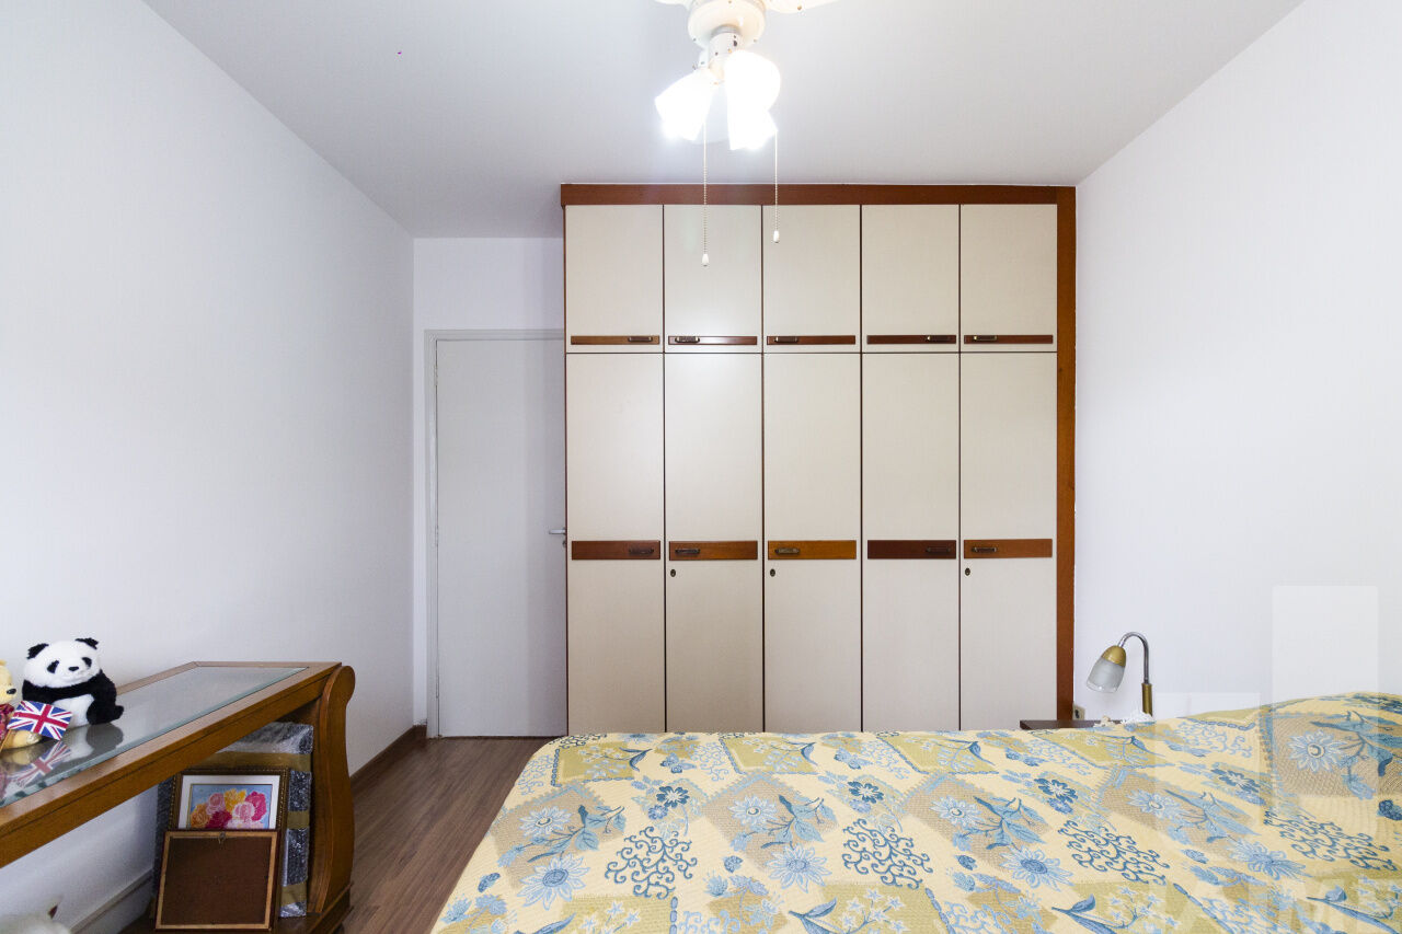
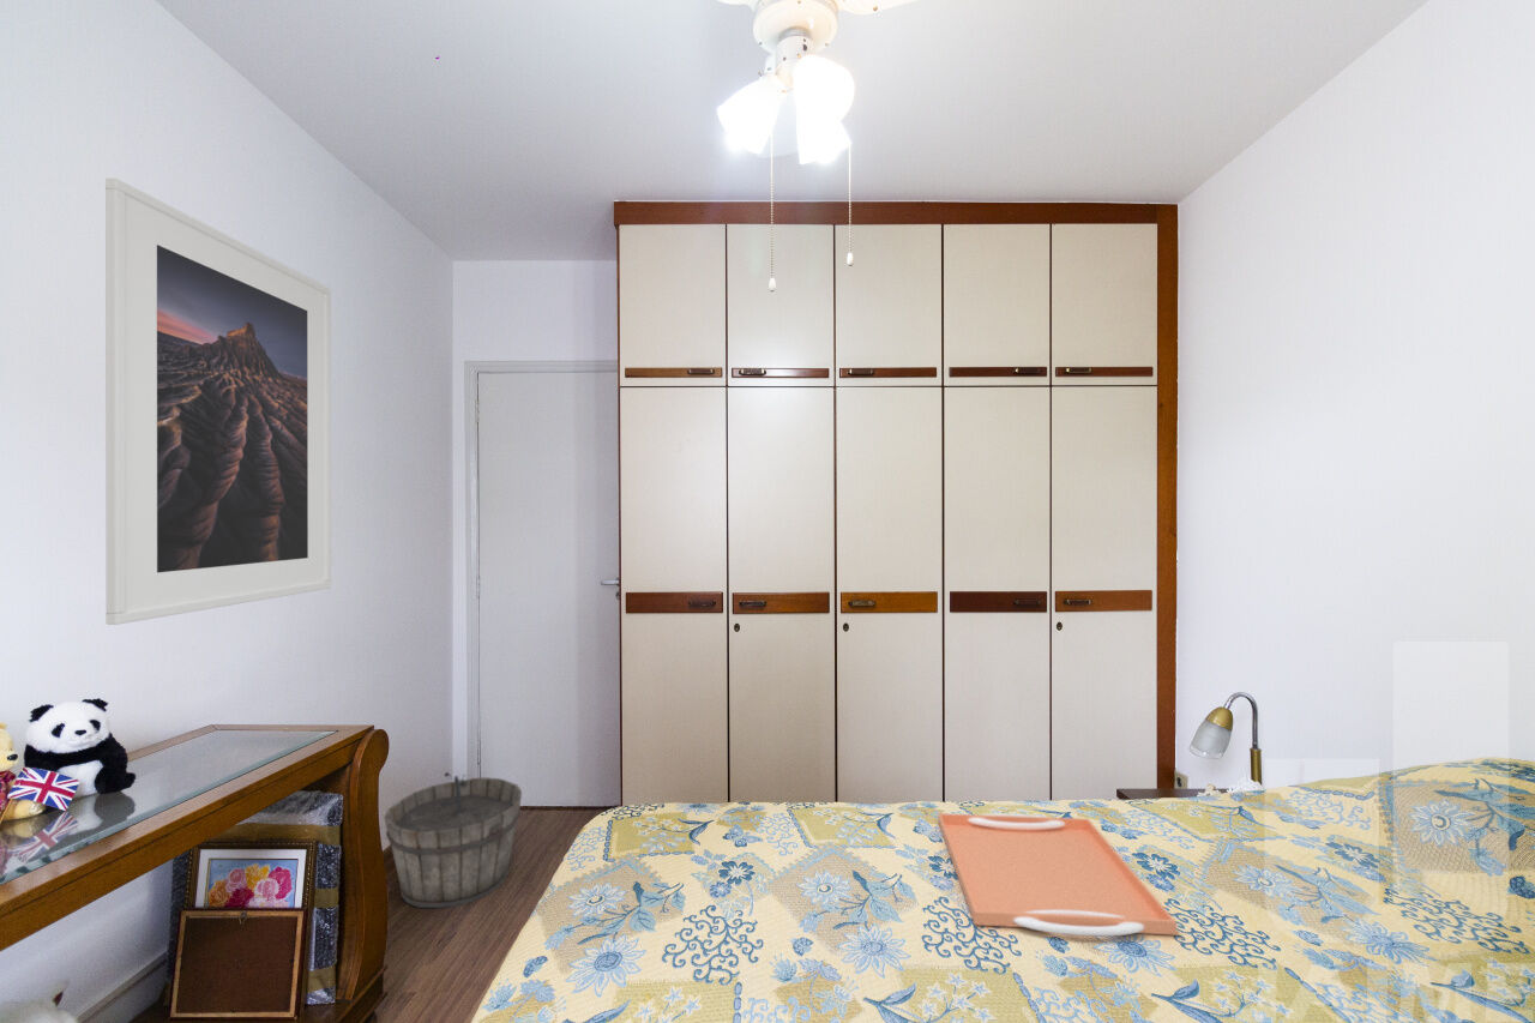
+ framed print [104,177,332,626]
+ serving tray [937,812,1178,937]
+ wooden bucket [384,771,523,909]
